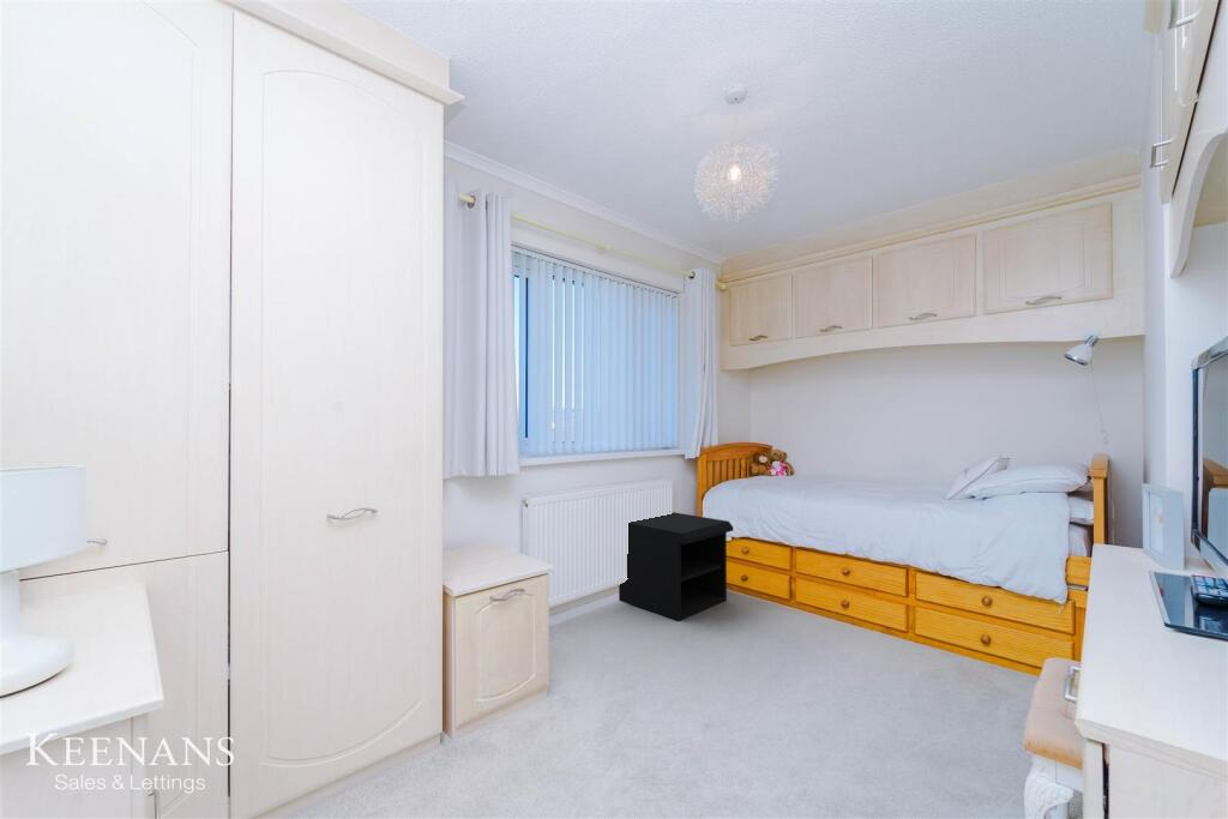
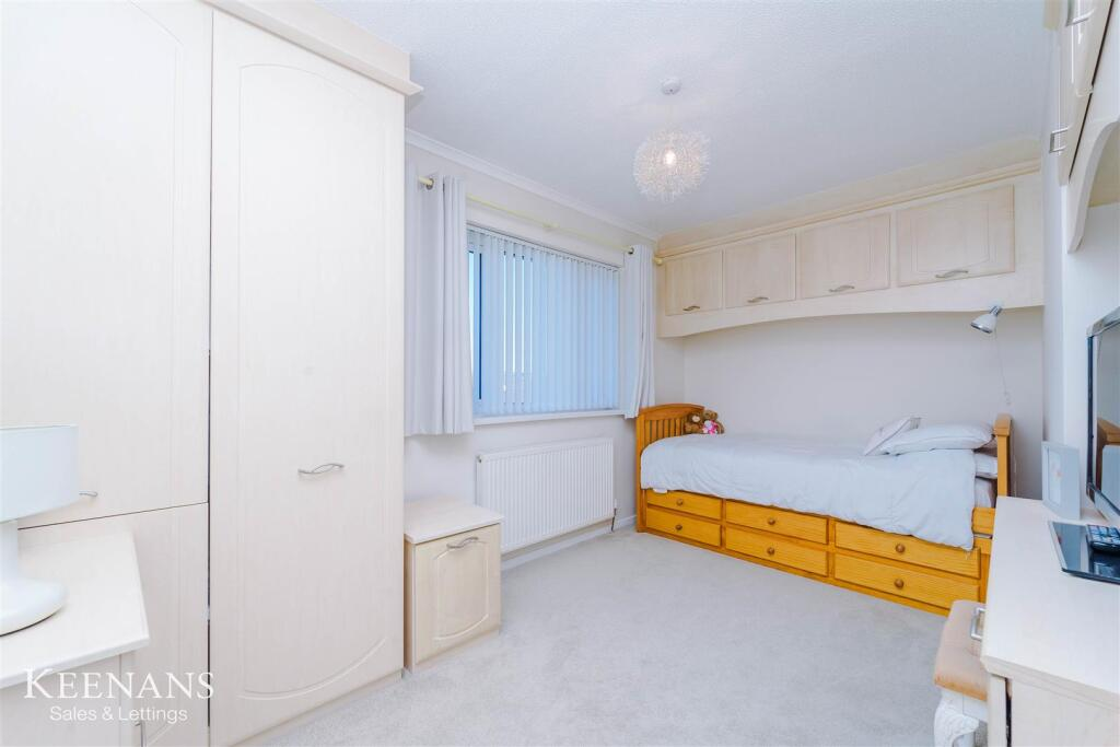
- nightstand [618,511,734,622]
